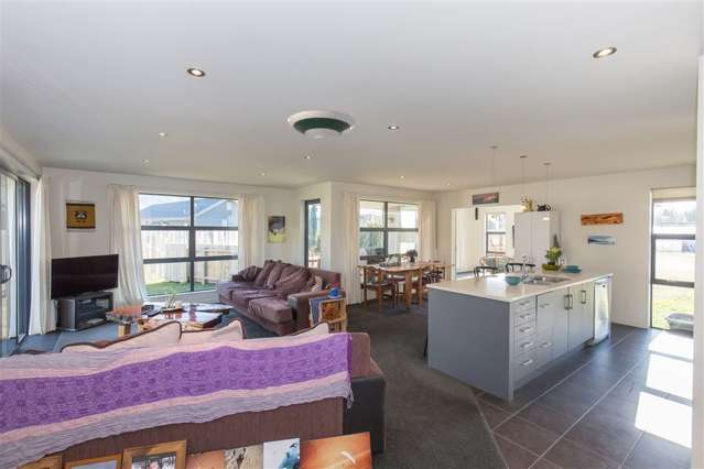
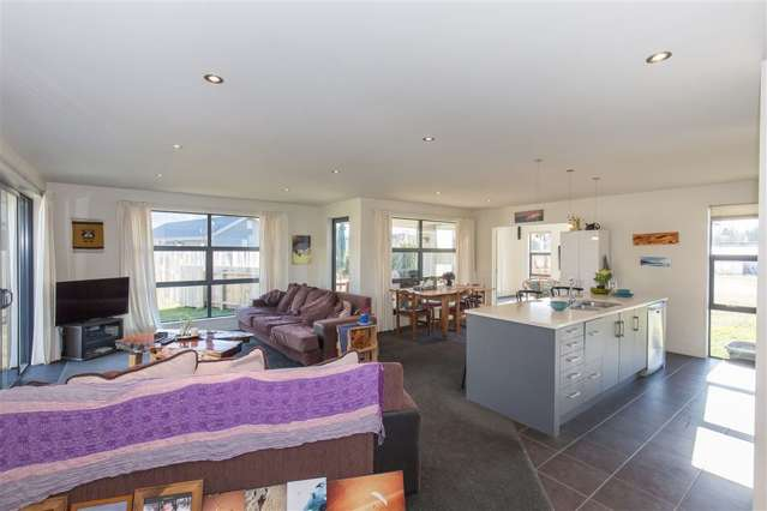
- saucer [286,109,357,142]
